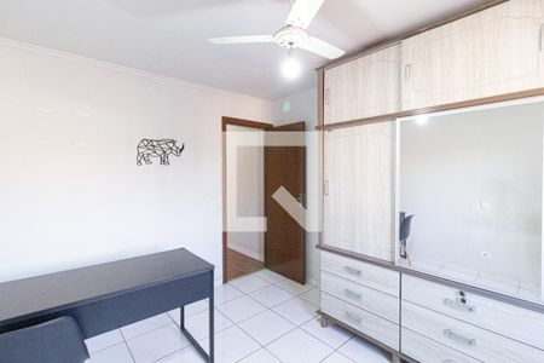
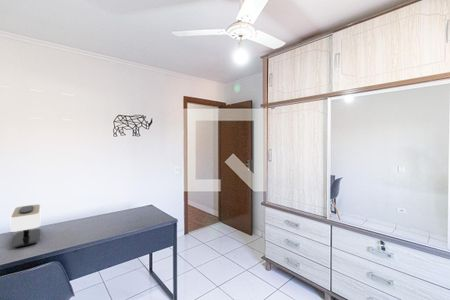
+ wall sconce [10,203,42,248]
